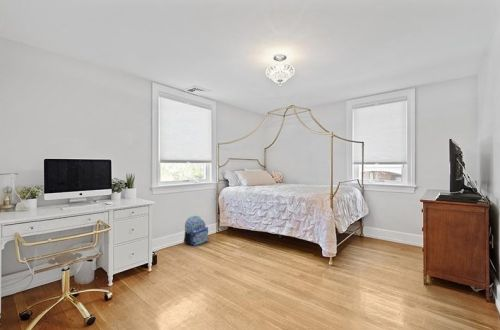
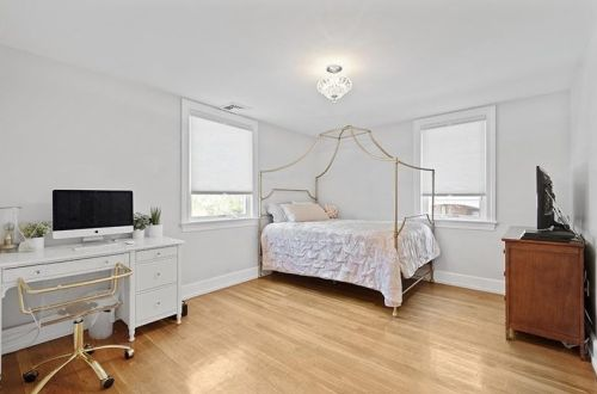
- backpack [183,215,209,246]
